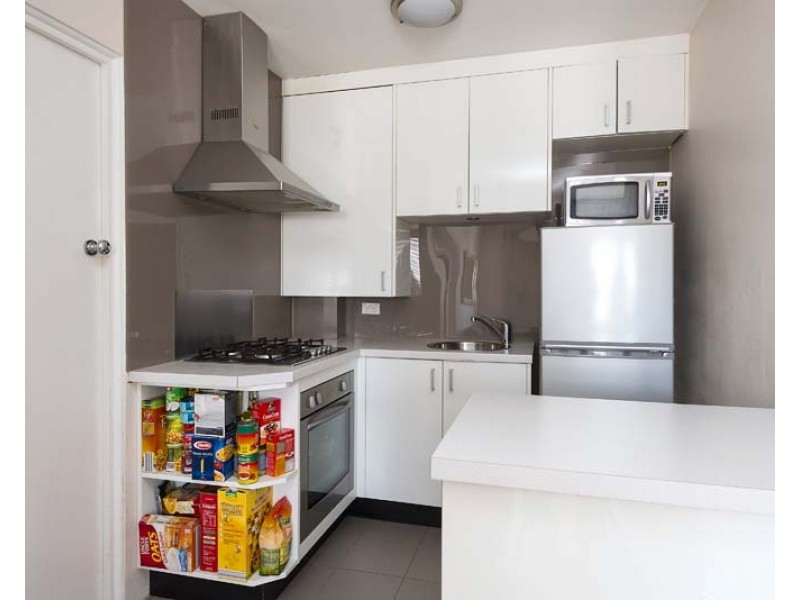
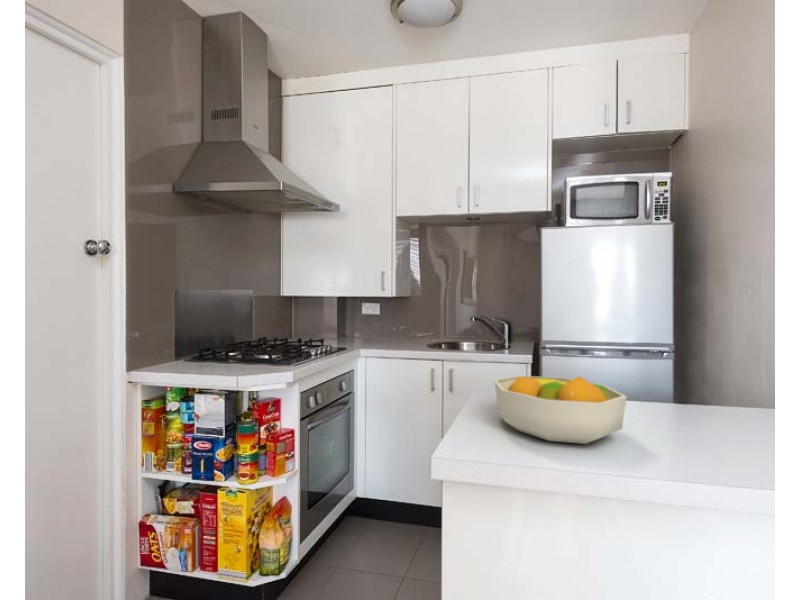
+ fruit bowl [493,375,628,445]
